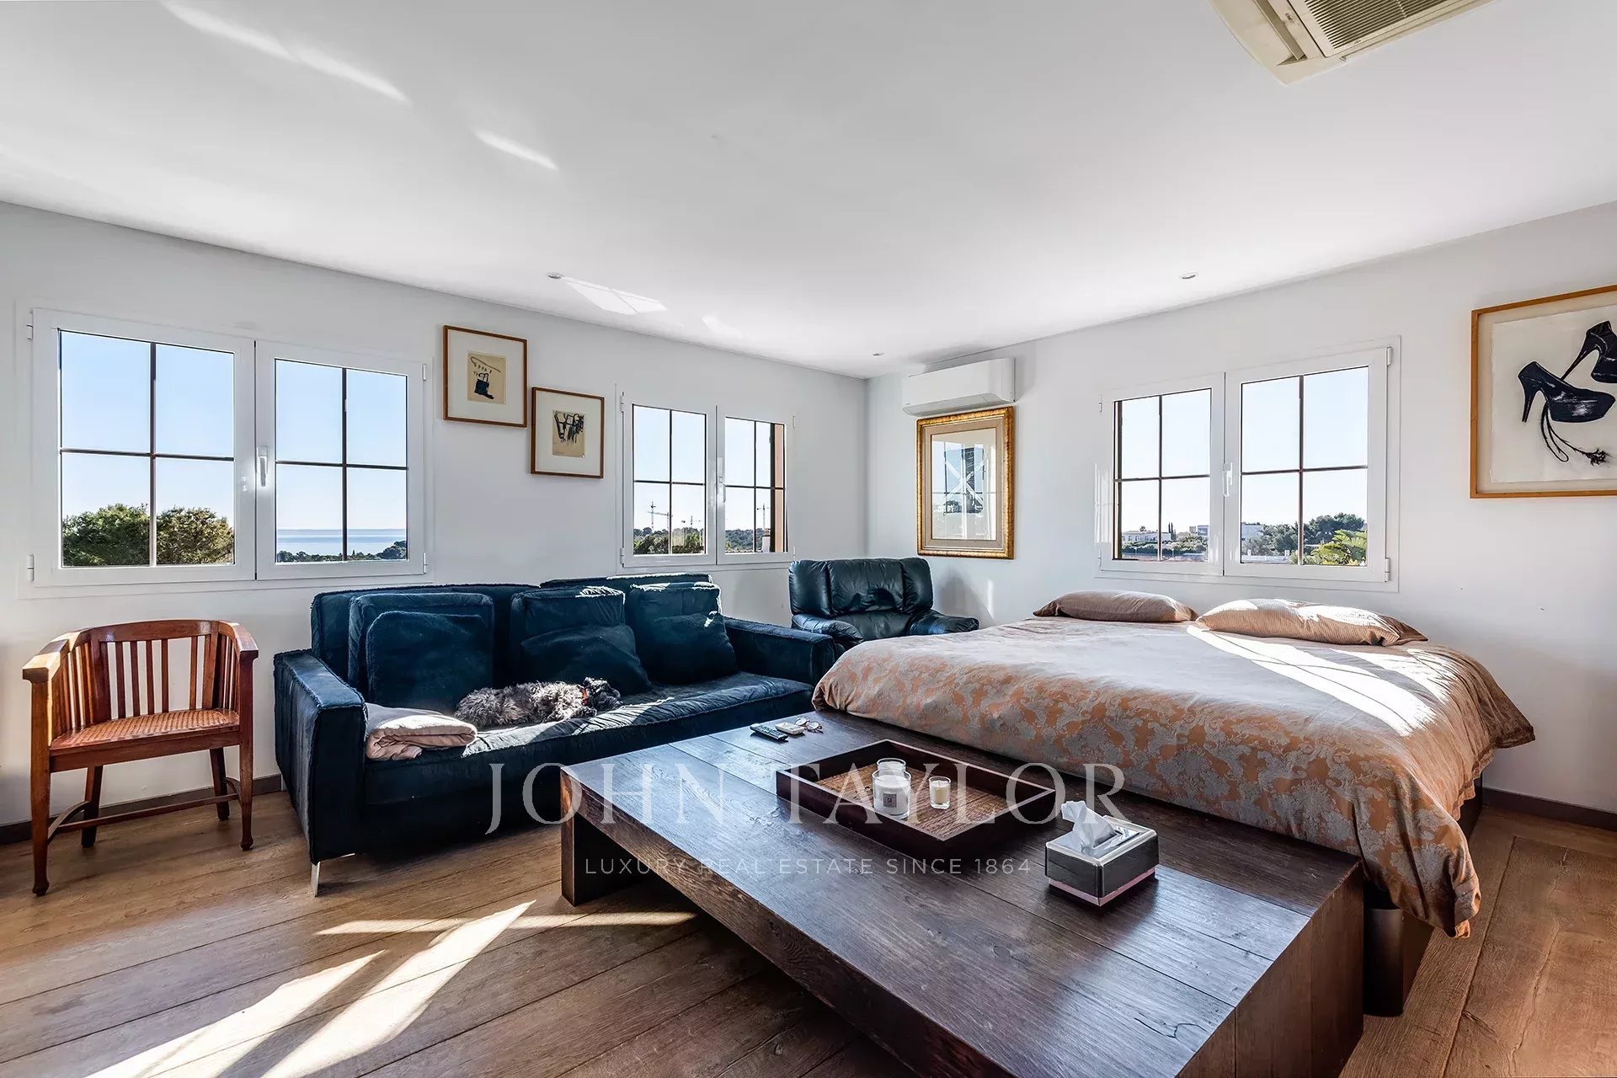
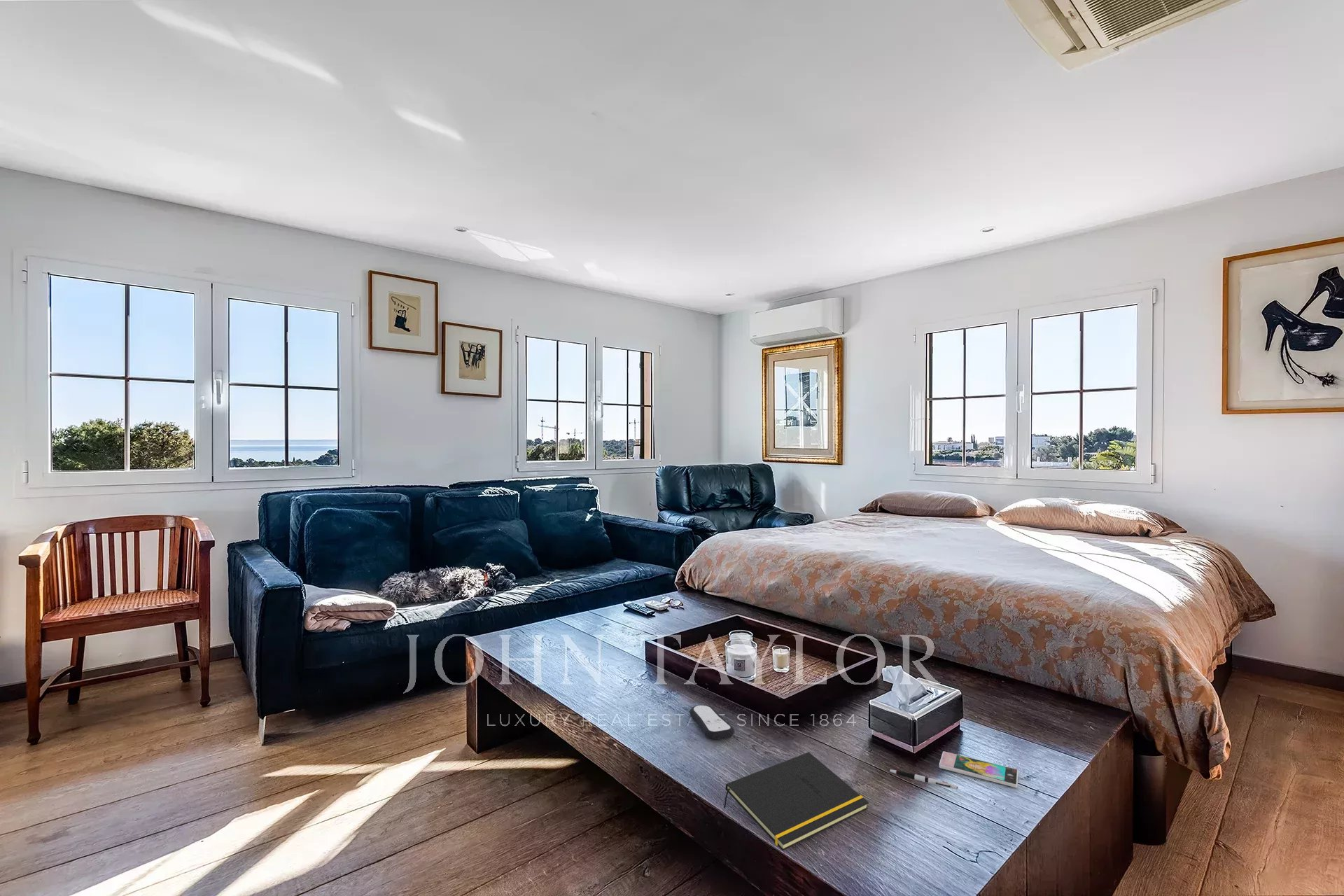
+ smartphone [939,750,1019,788]
+ pen [888,769,958,790]
+ notepad [722,752,869,851]
+ remote control [689,704,735,741]
